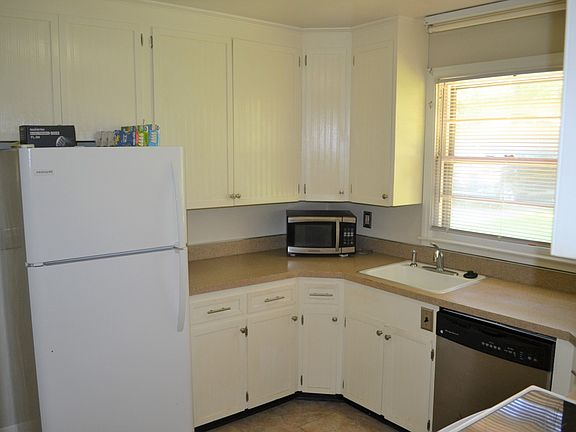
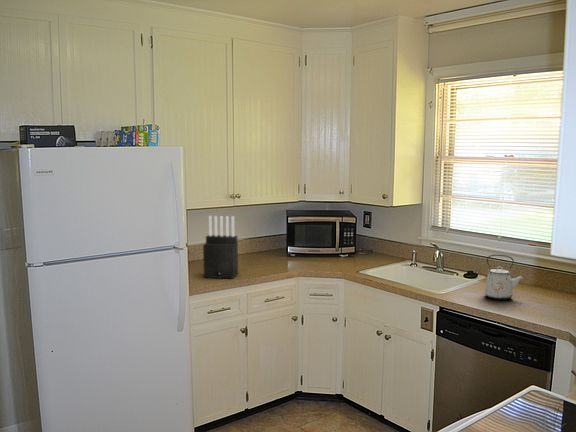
+ knife block [202,215,239,280]
+ kettle [484,254,525,301]
